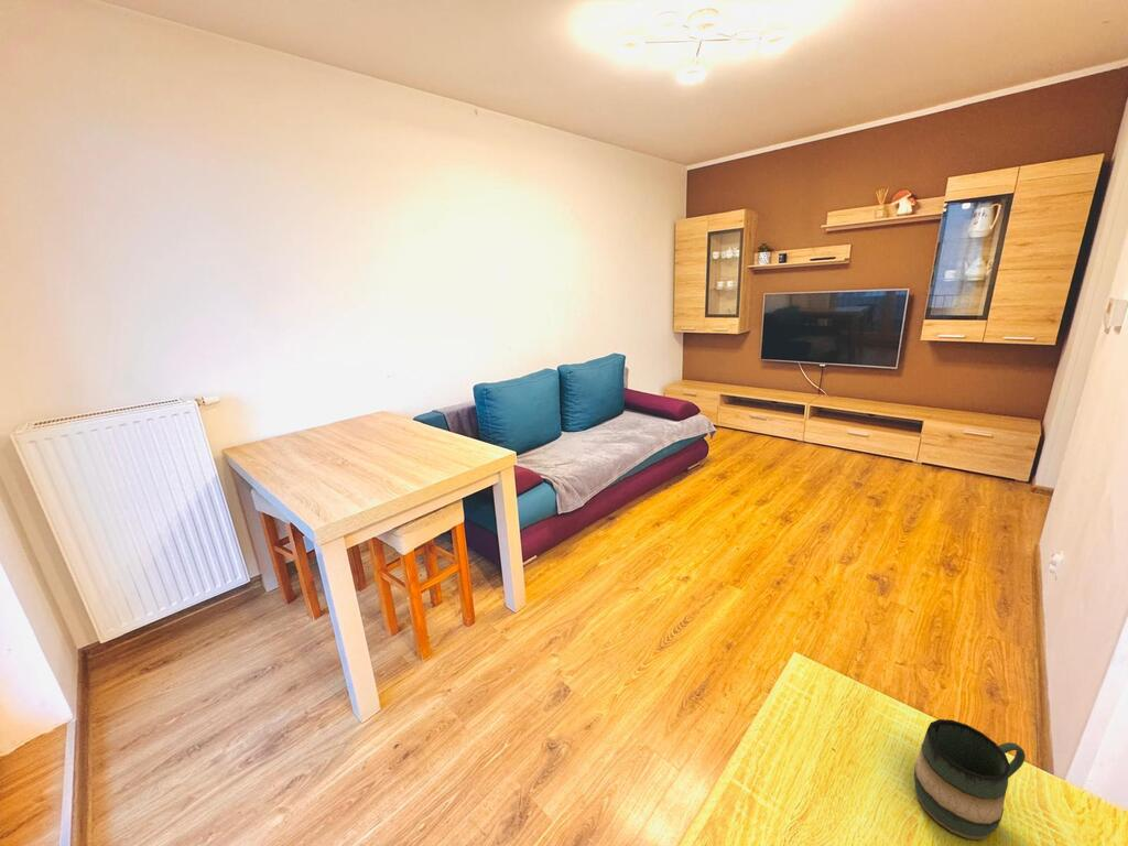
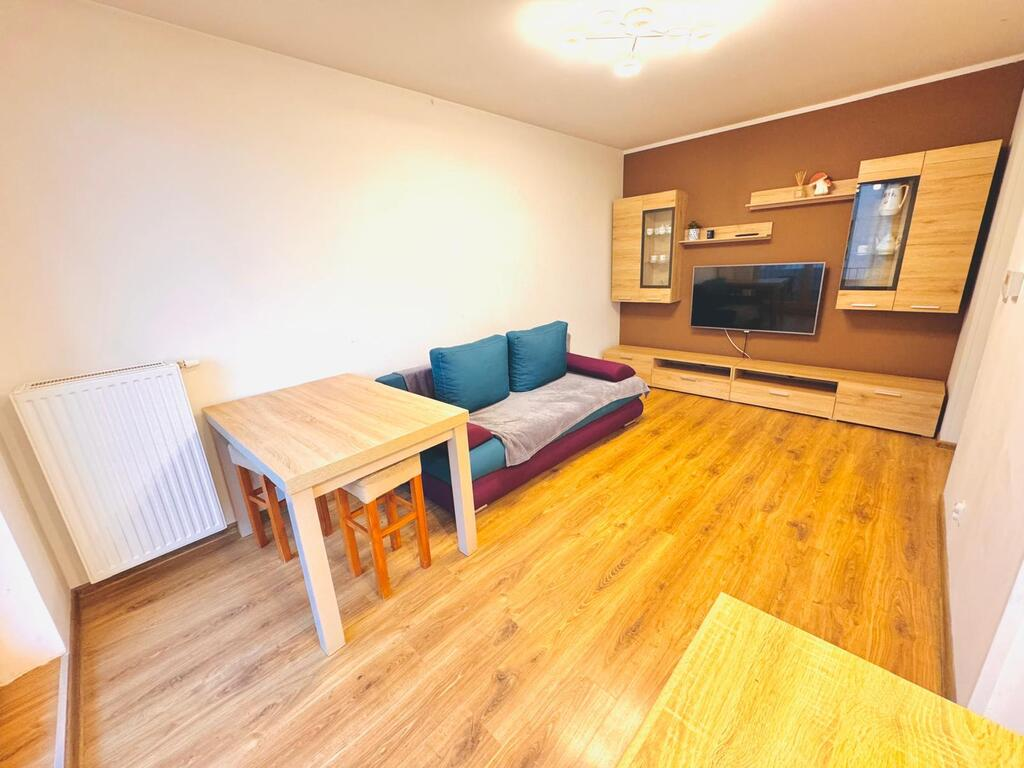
- mug [913,718,1027,840]
